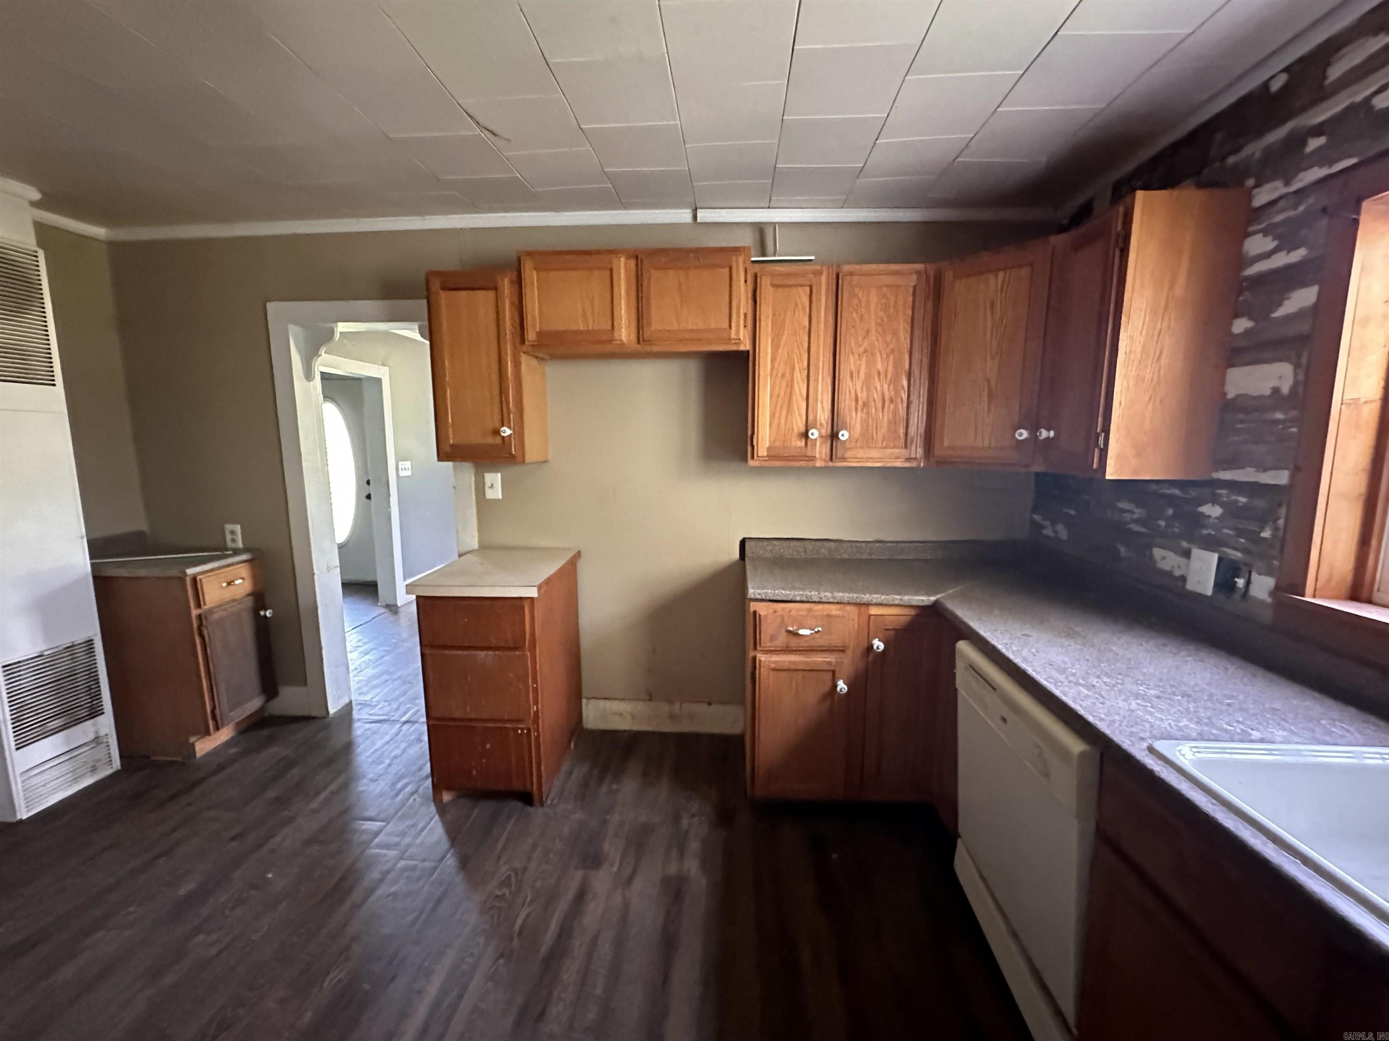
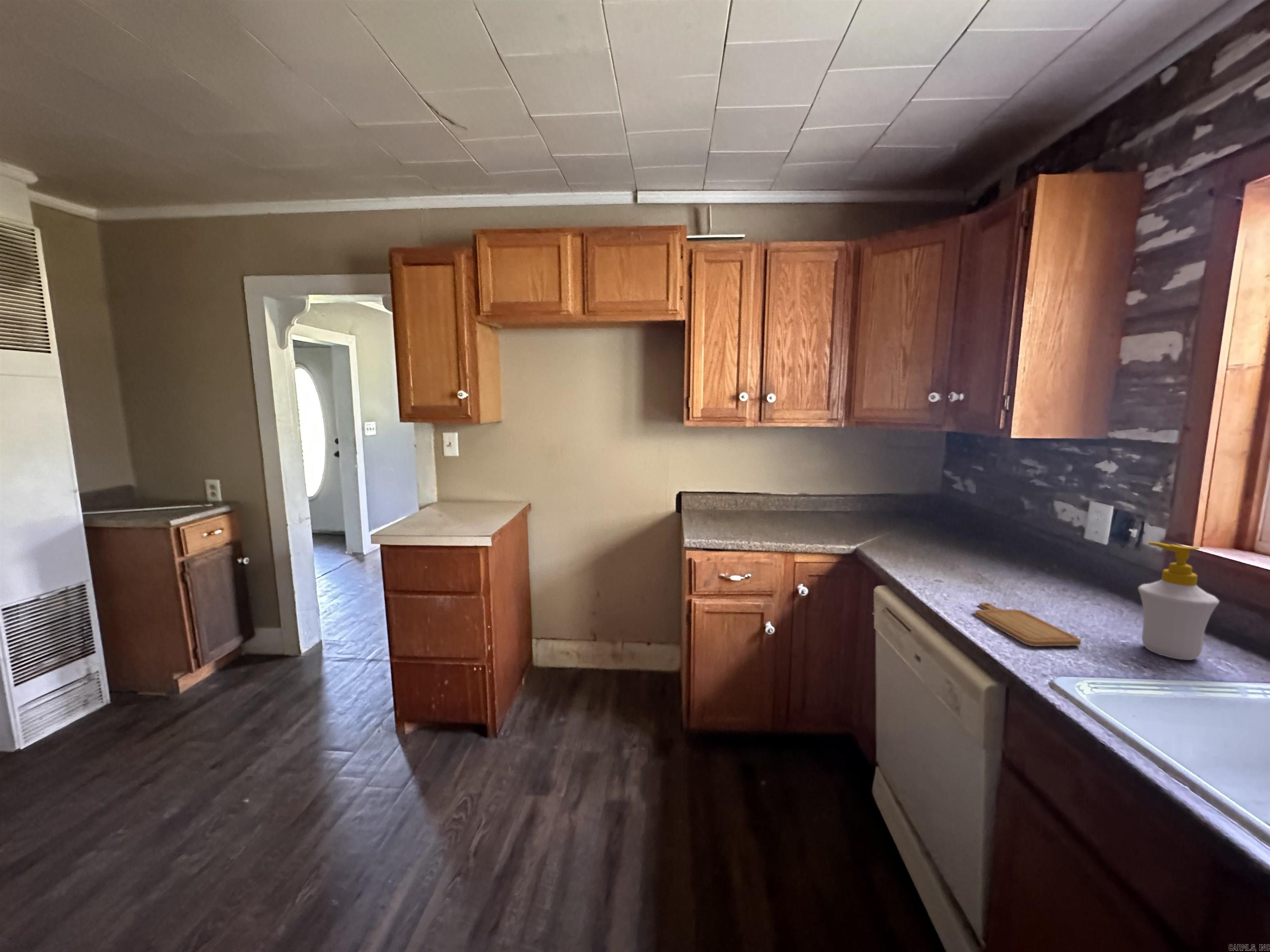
+ soap bottle [1137,542,1220,660]
+ chopping board [974,602,1081,647]
